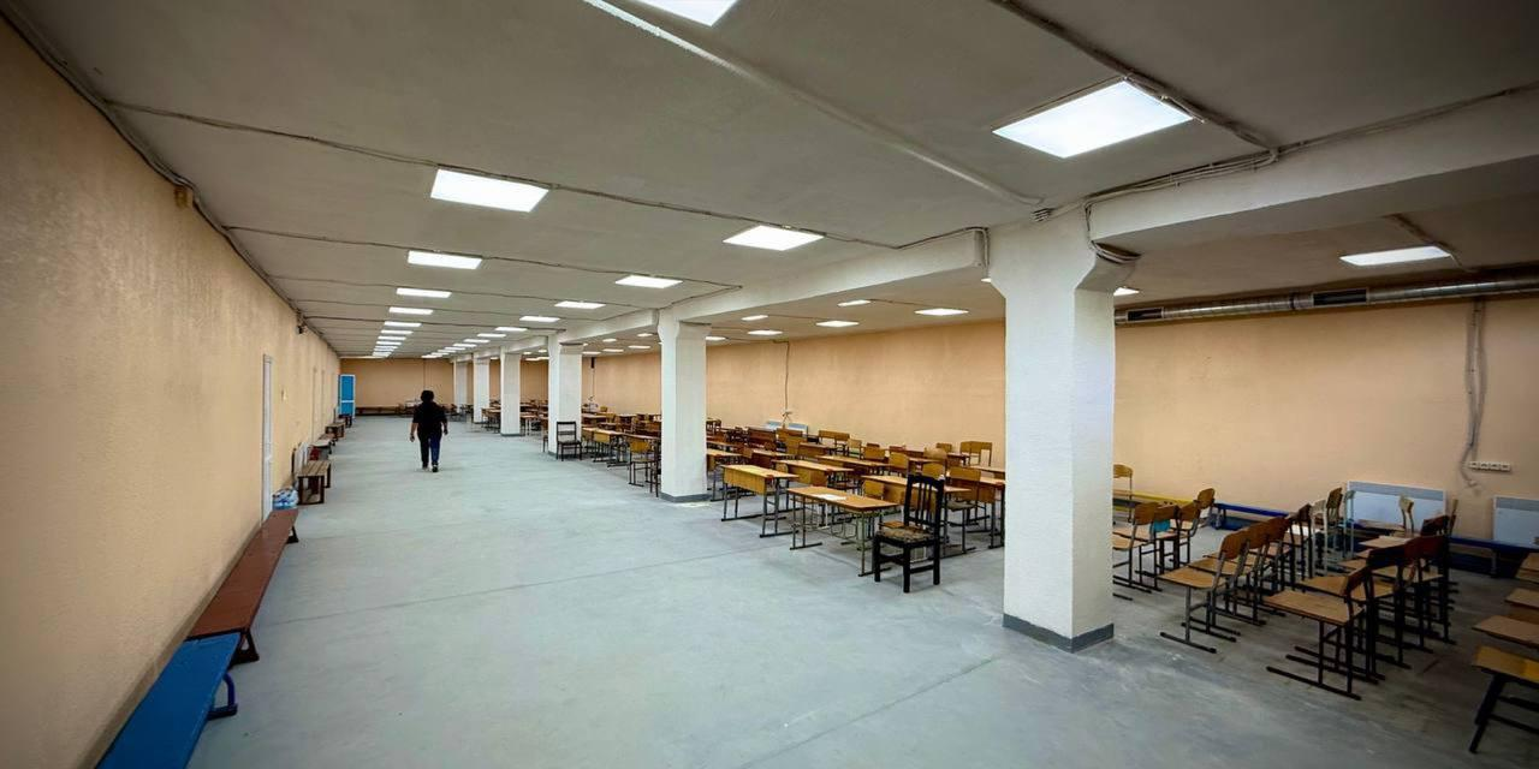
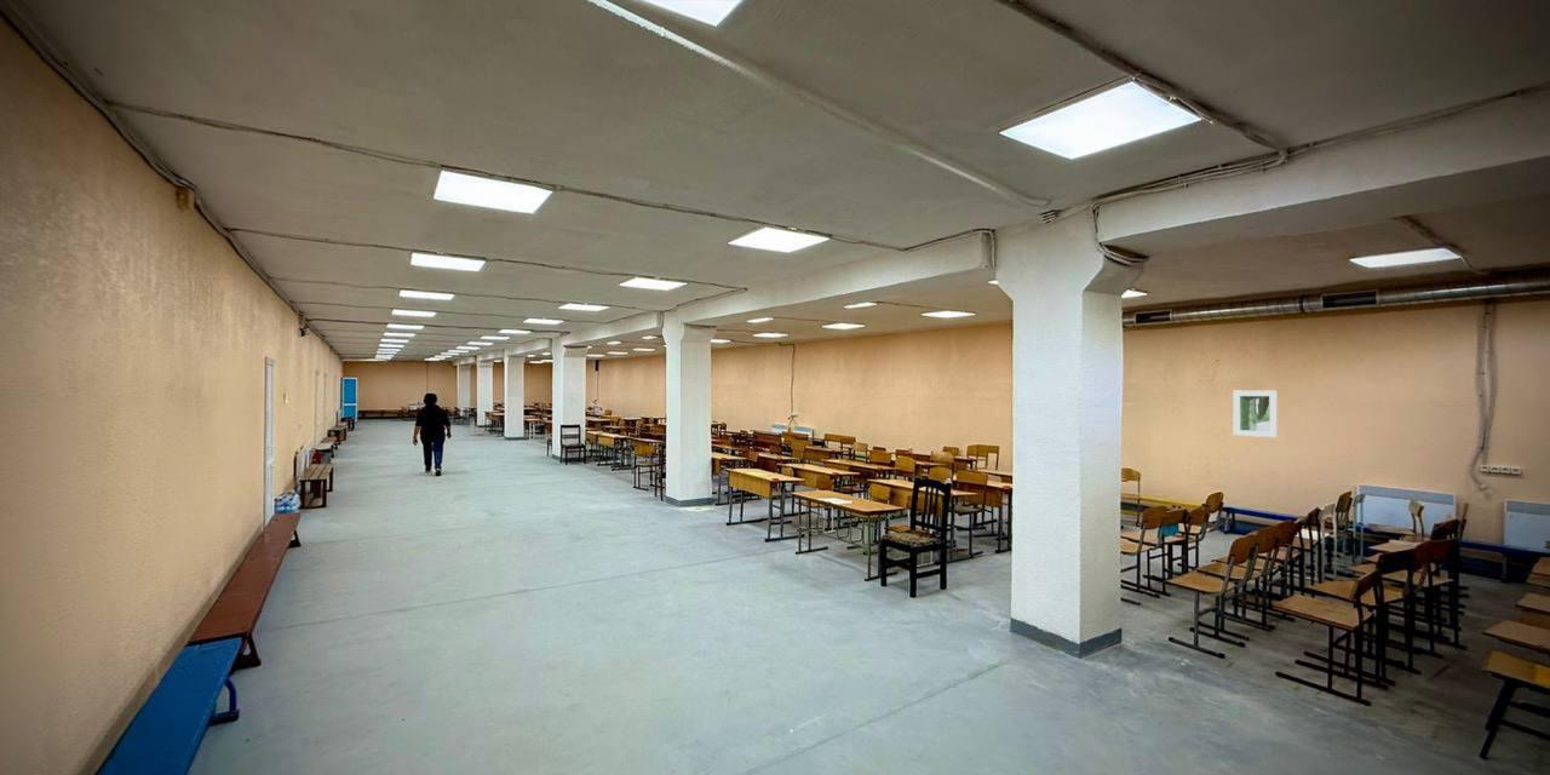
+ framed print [1232,389,1279,438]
